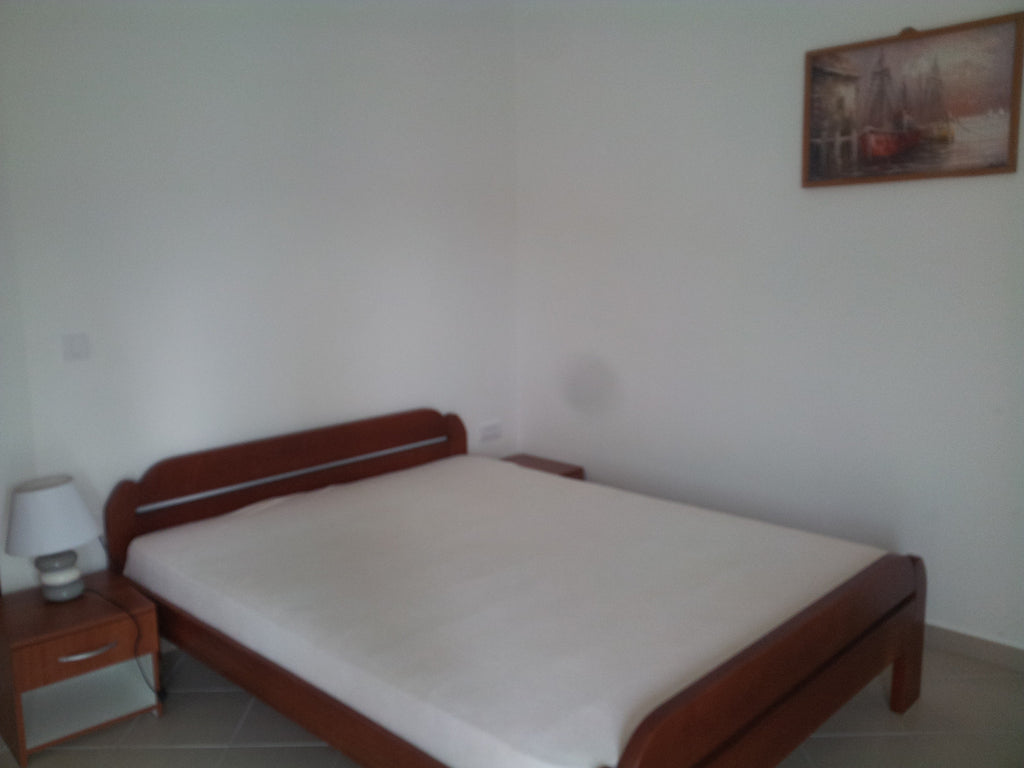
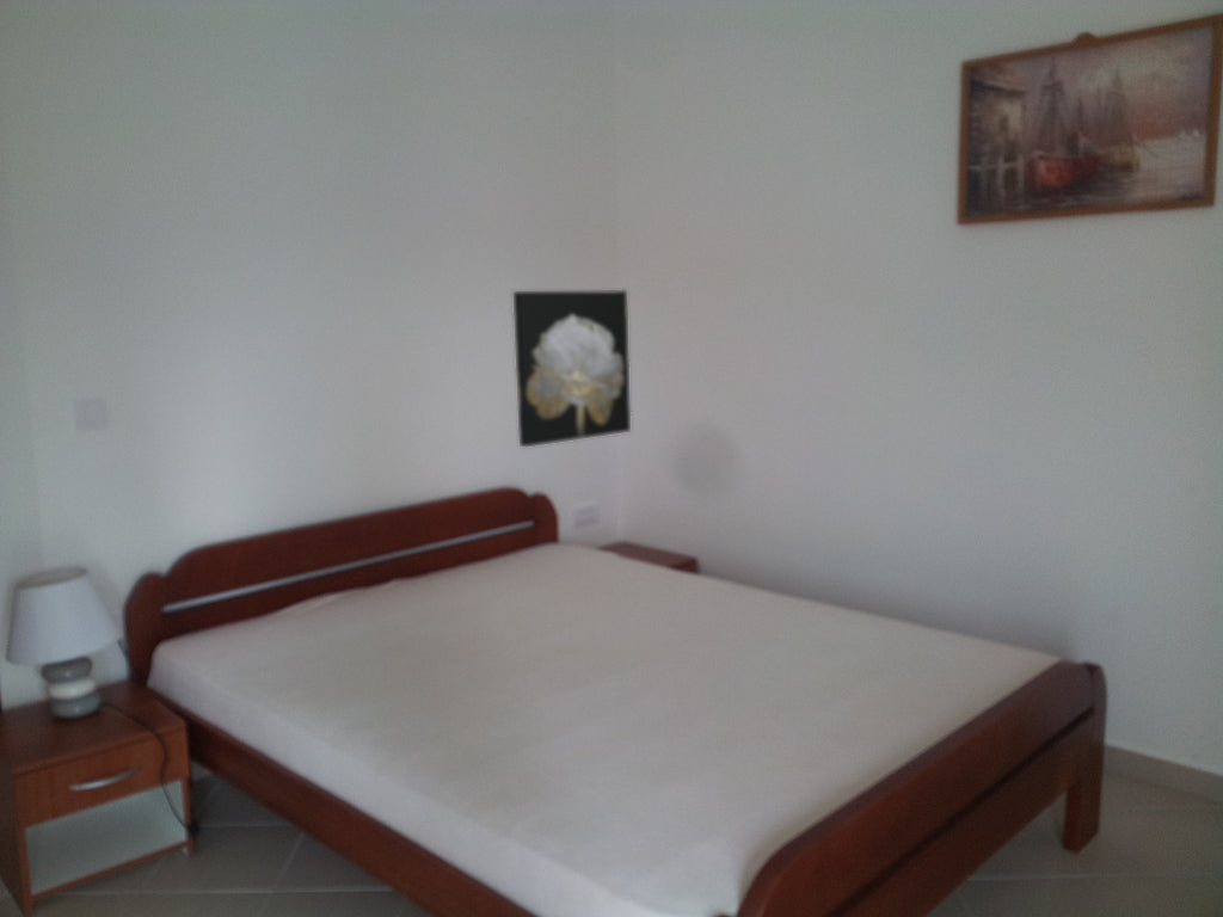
+ wall art [512,289,632,448]
